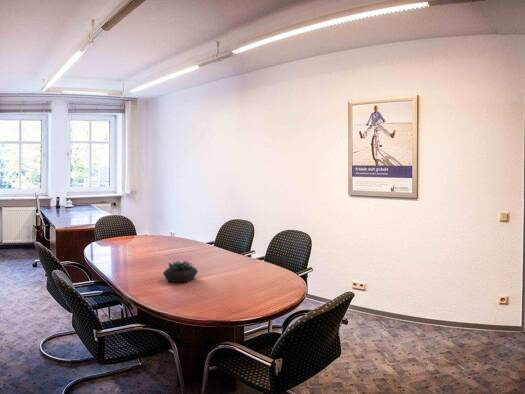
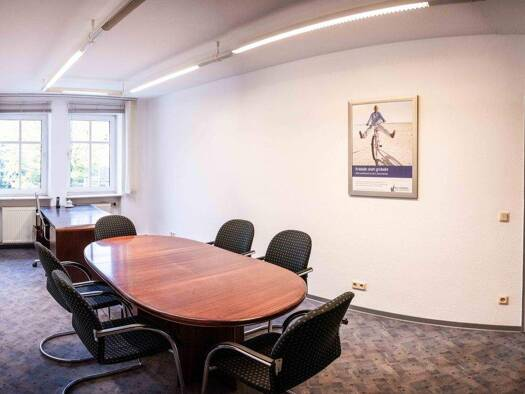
- succulent plant [162,260,199,283]
